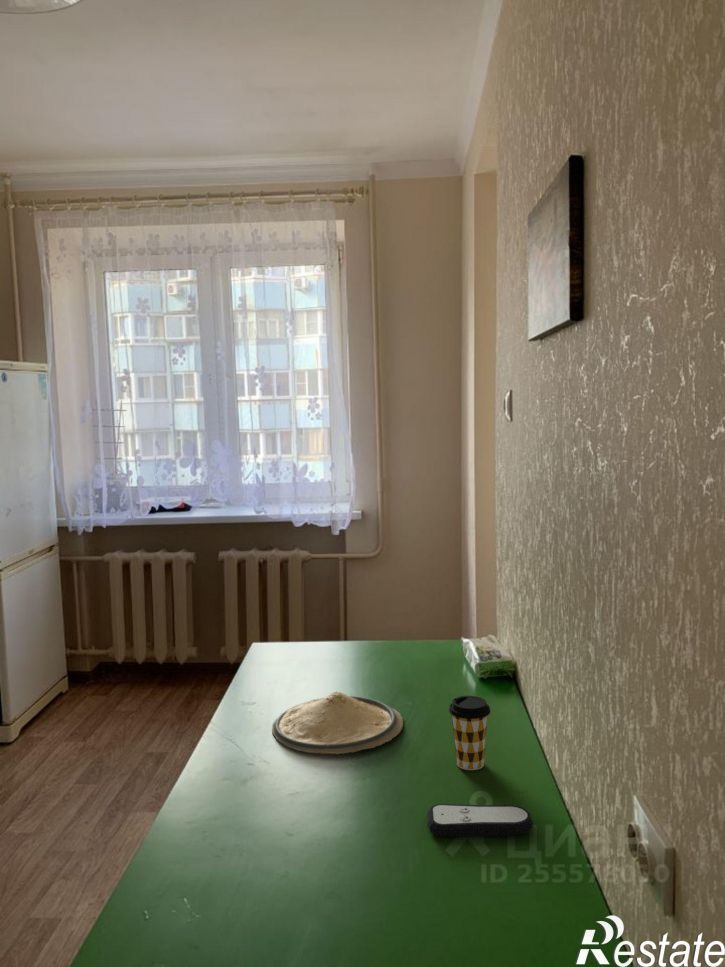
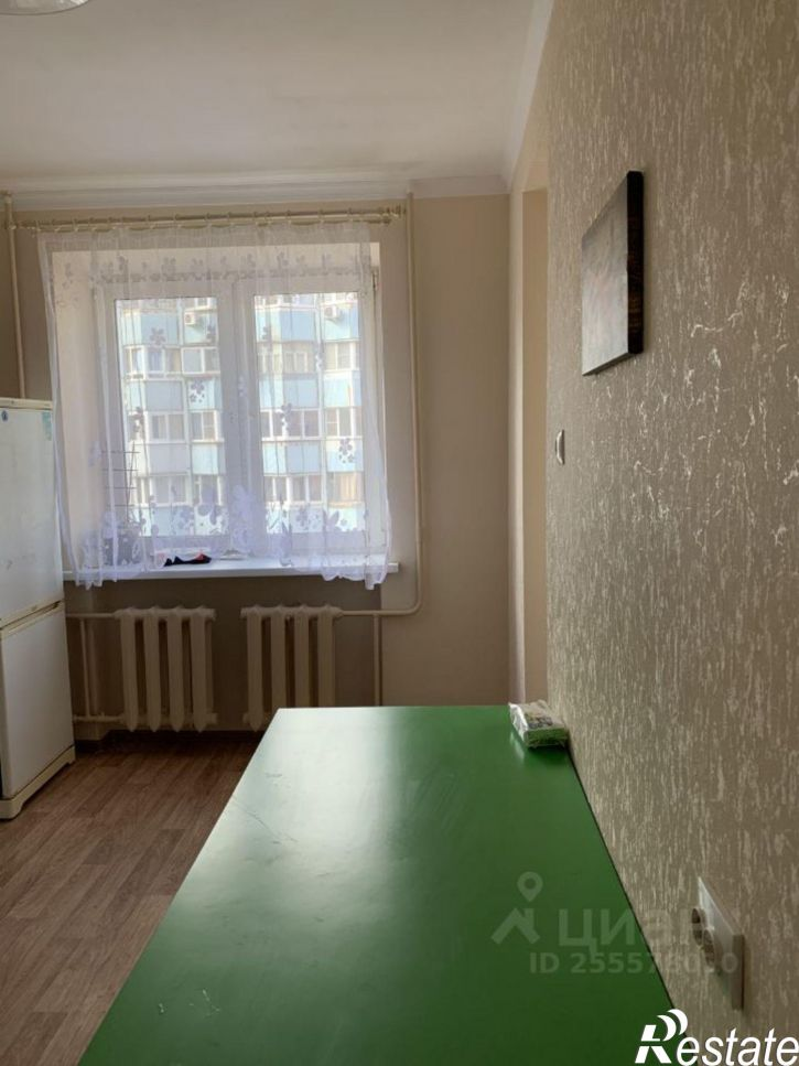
- plate [271,691,405,755]
- coffee cup [448,695,491,771]
- remote control [426,803,534,838]
